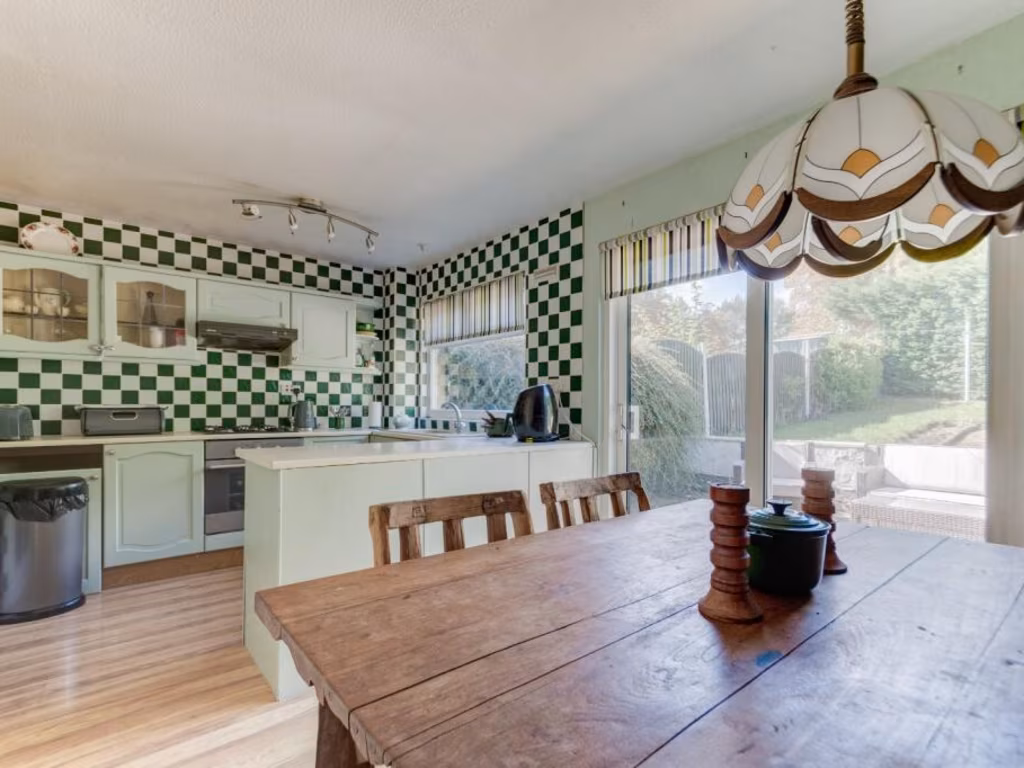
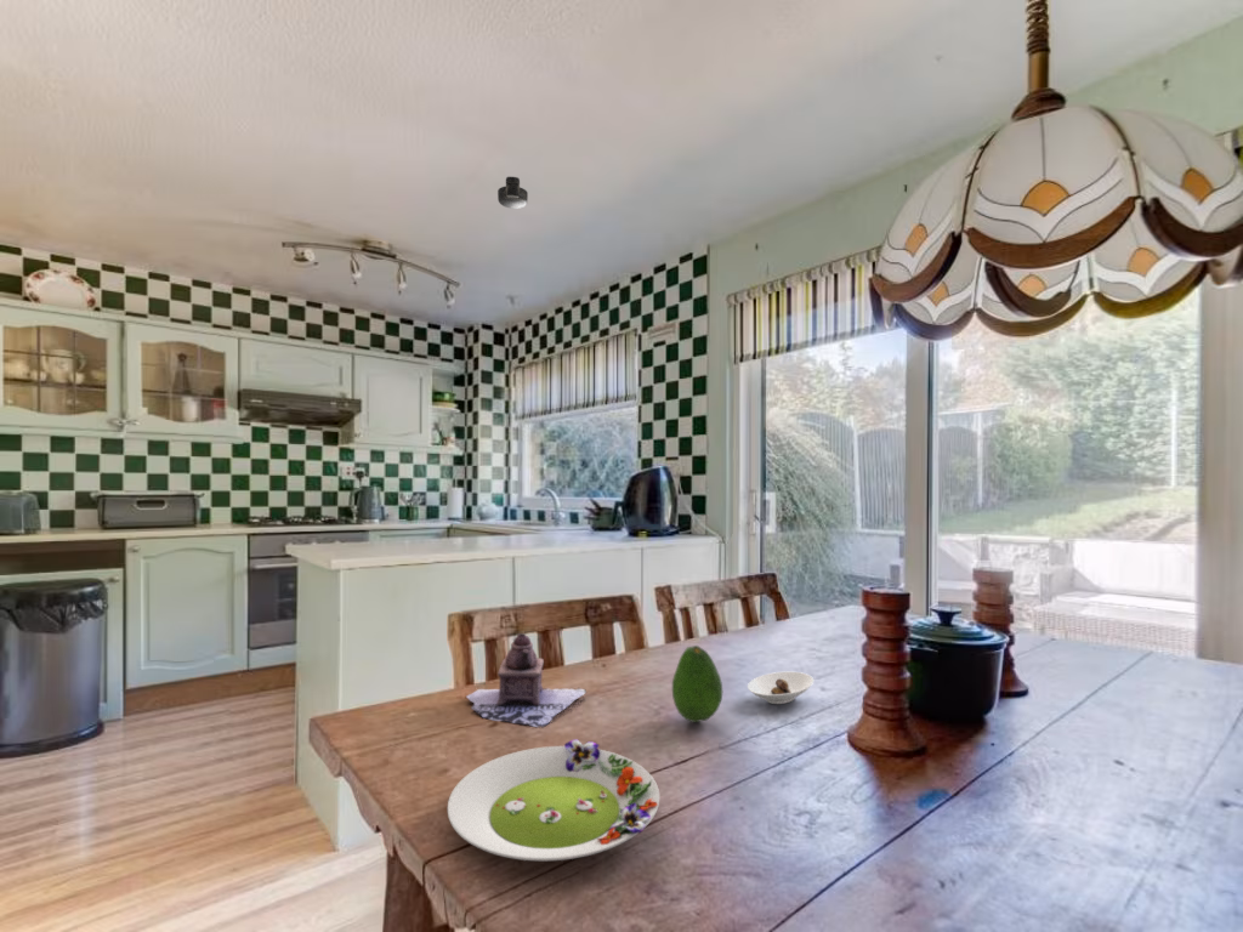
+ teapot [465,620,588,729]
+ saucer [747,671,815,705]
+ salad plate [447,738,660,862]
+ fruit [671,644,723,723]
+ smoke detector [496,176,529,210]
